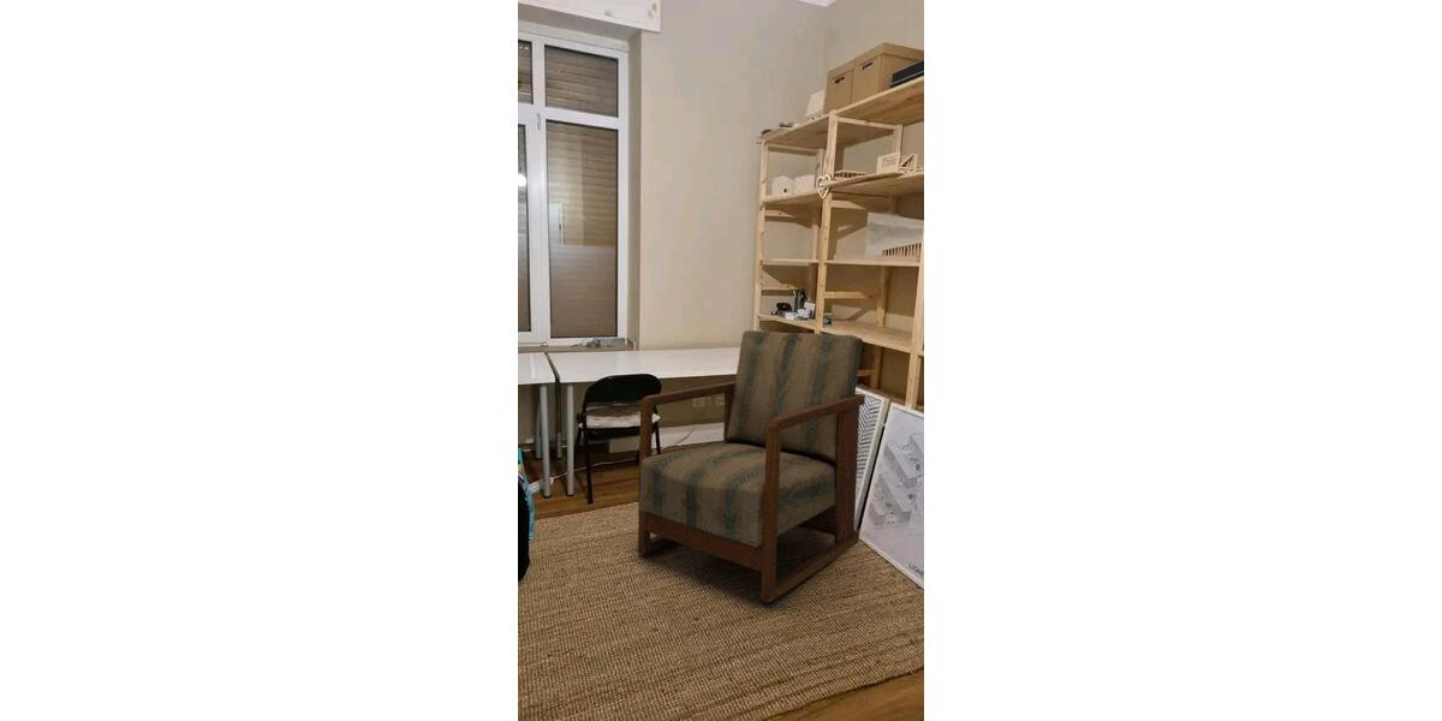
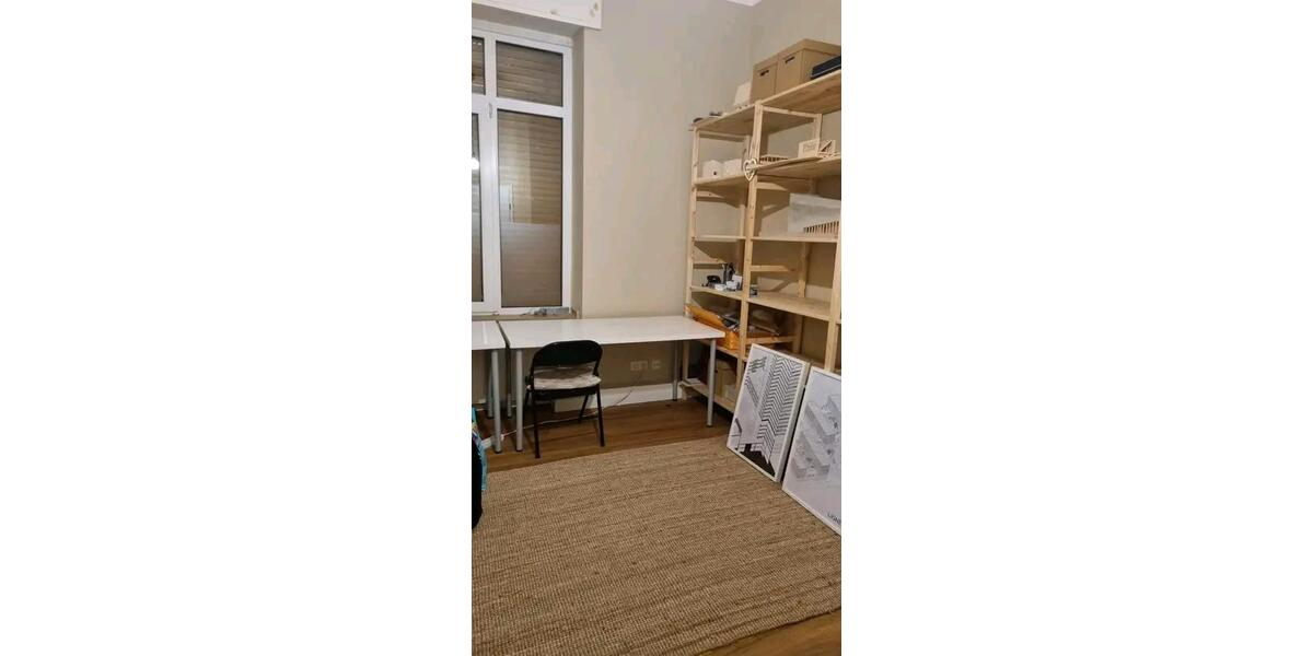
- armchair [637,329,866,603]
